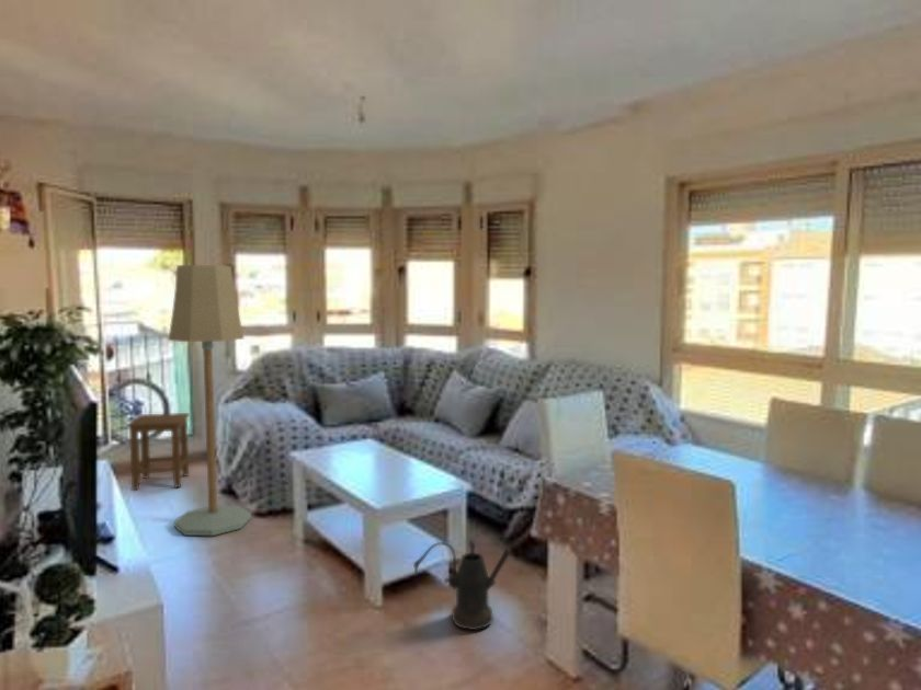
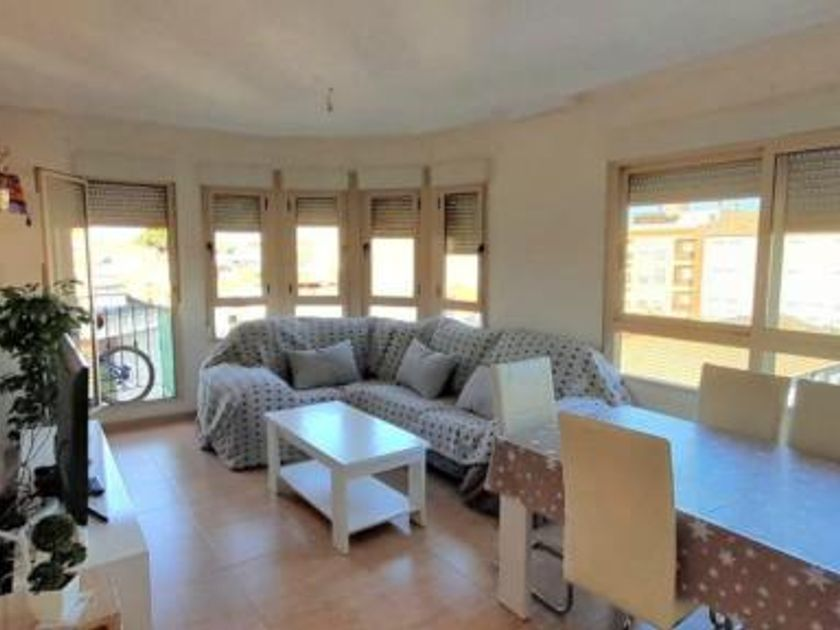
- stool [125,412,191,492]
- floor lamp [167,264,252,537]
- watering can [412,540,512,631]
